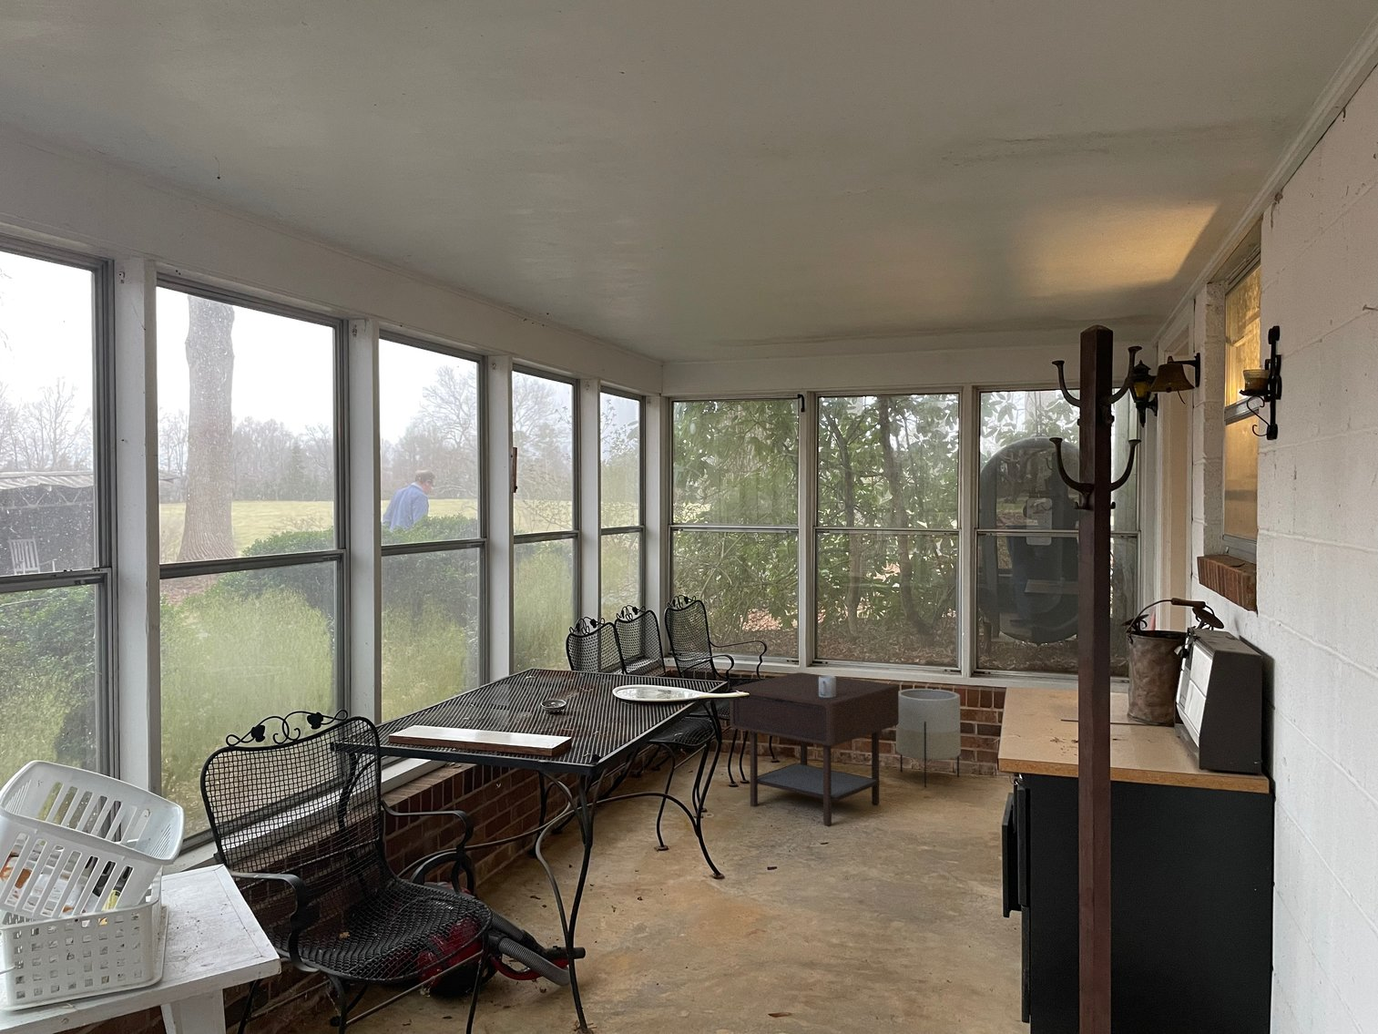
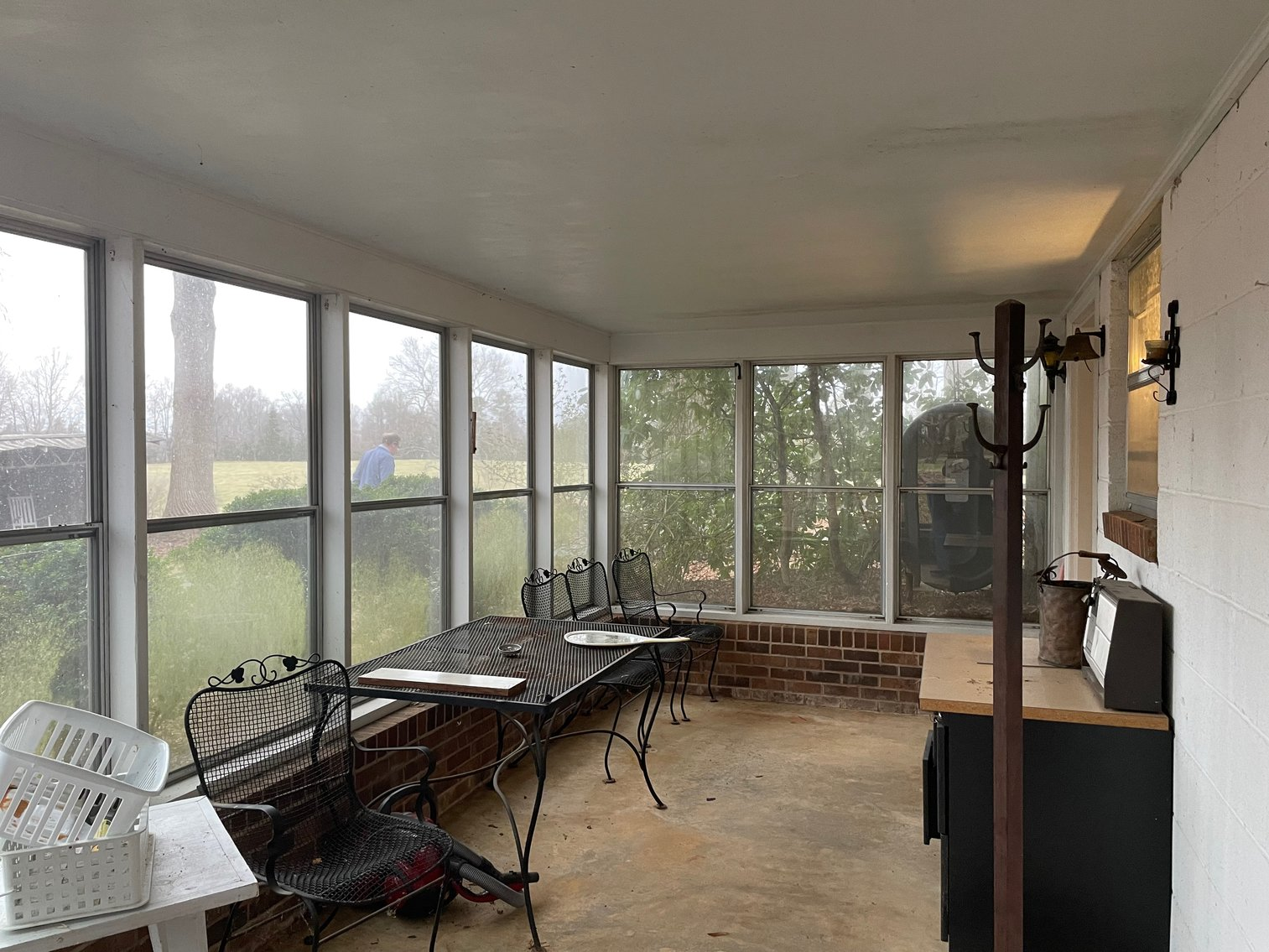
- side table [730,671,900,827]
- planter [895,688,962,789]
- mug [819,674,837,697]
